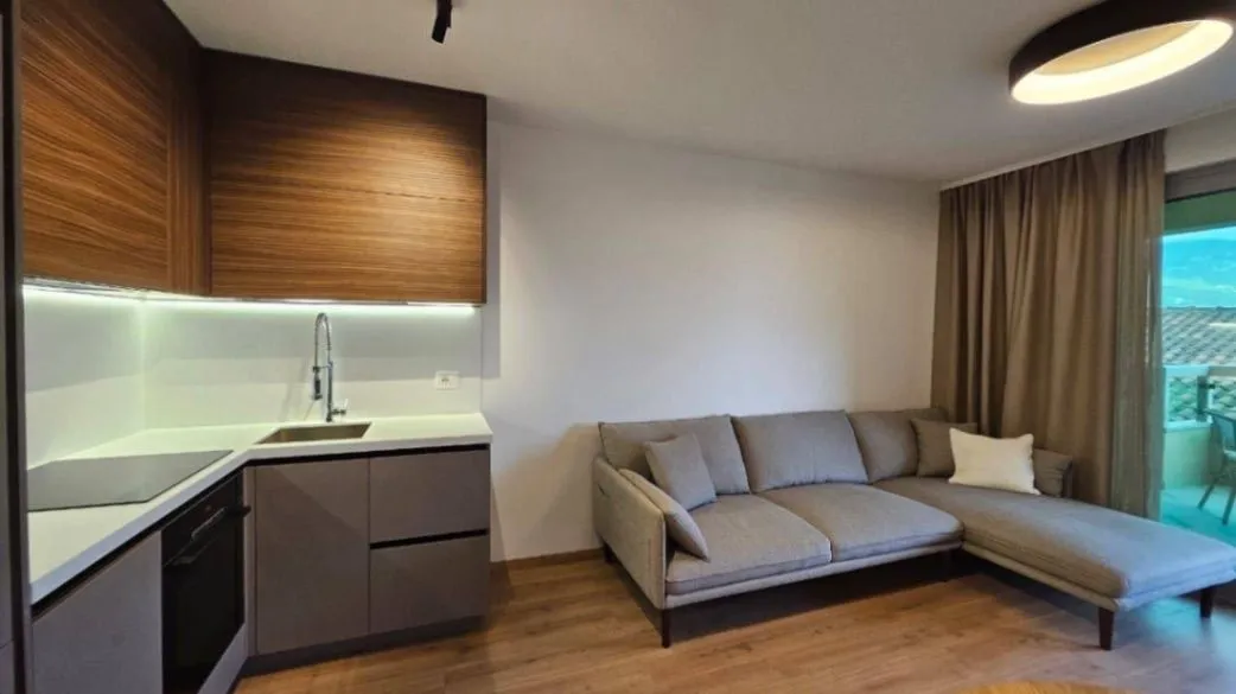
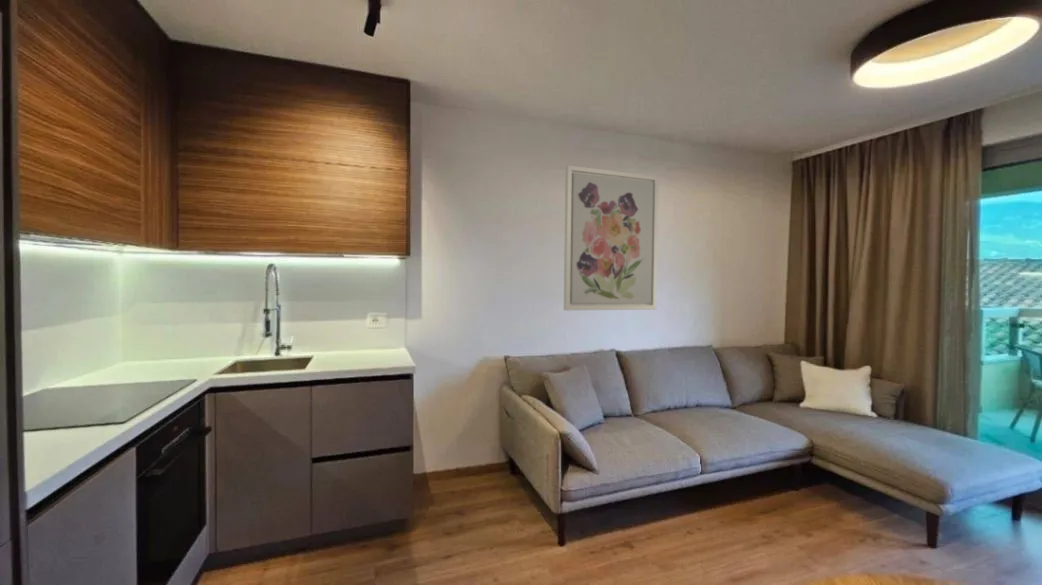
+ wall art [563,164,659,311]
